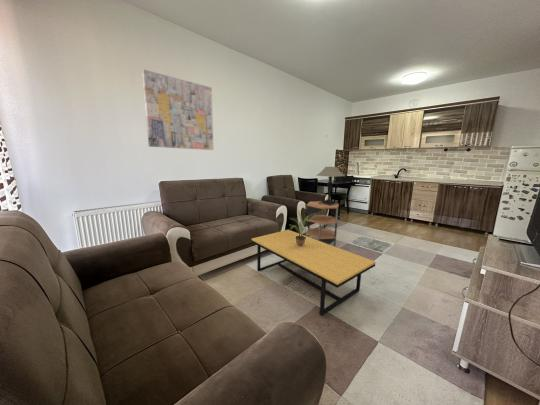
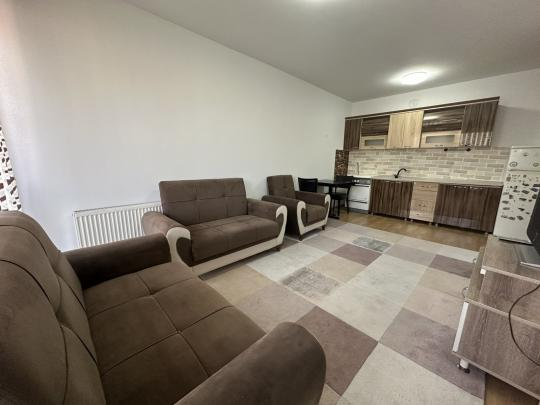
- coffee table [251,229,376,317]
- table lamp [315,166,346,206]
- side table [305,200,340,247]
- potted plant [289,208,319,247]
- wall art [141,68,215,151]
